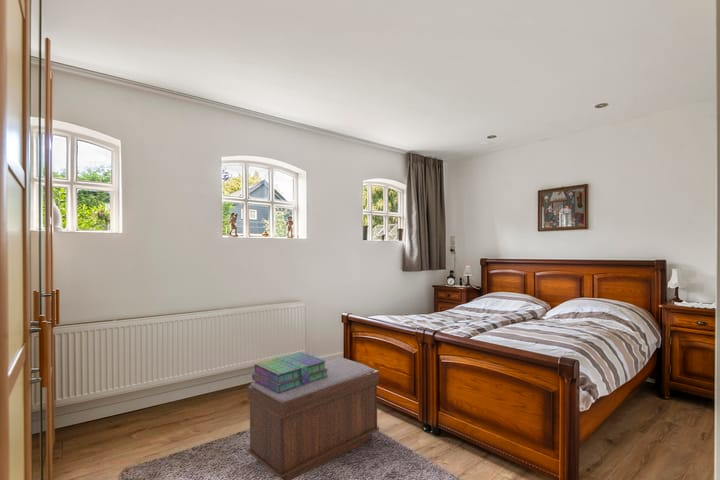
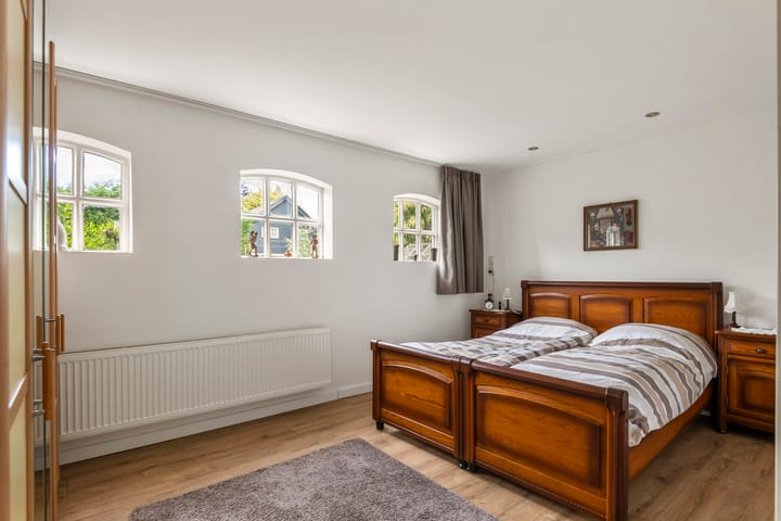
- bench [247,357,380,480]
- stack of books [251,351,328,393]
